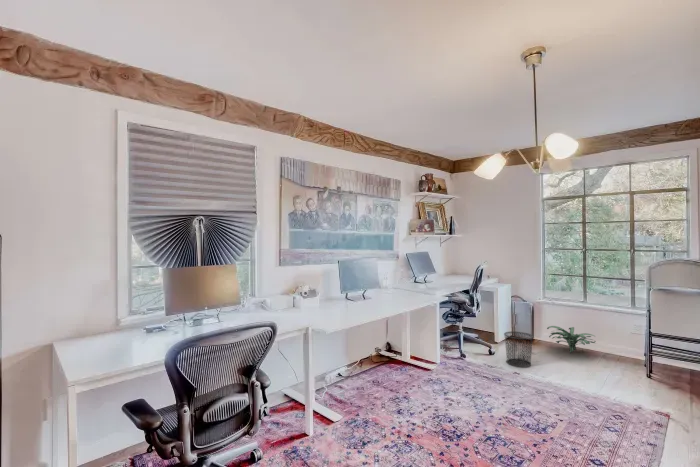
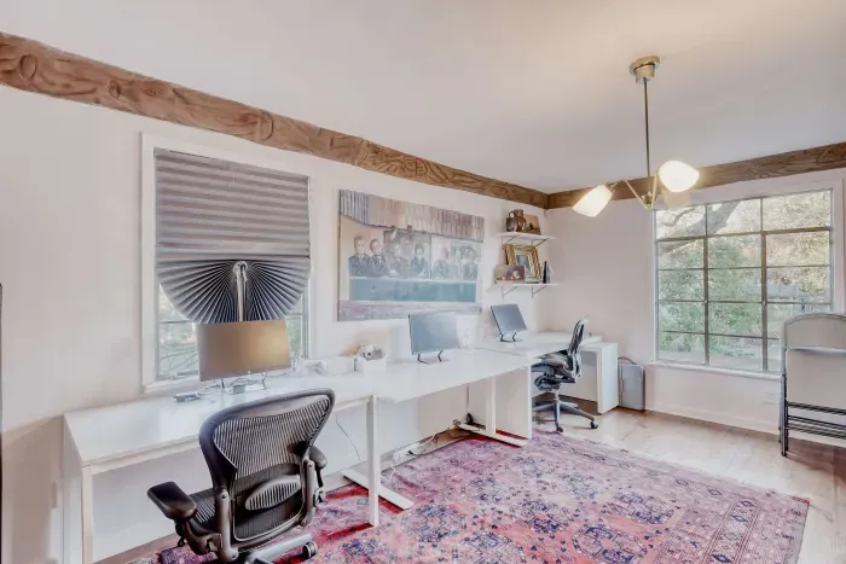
- decorative plant [546,325,597,354]
- waste bin [503,331,534,368]
